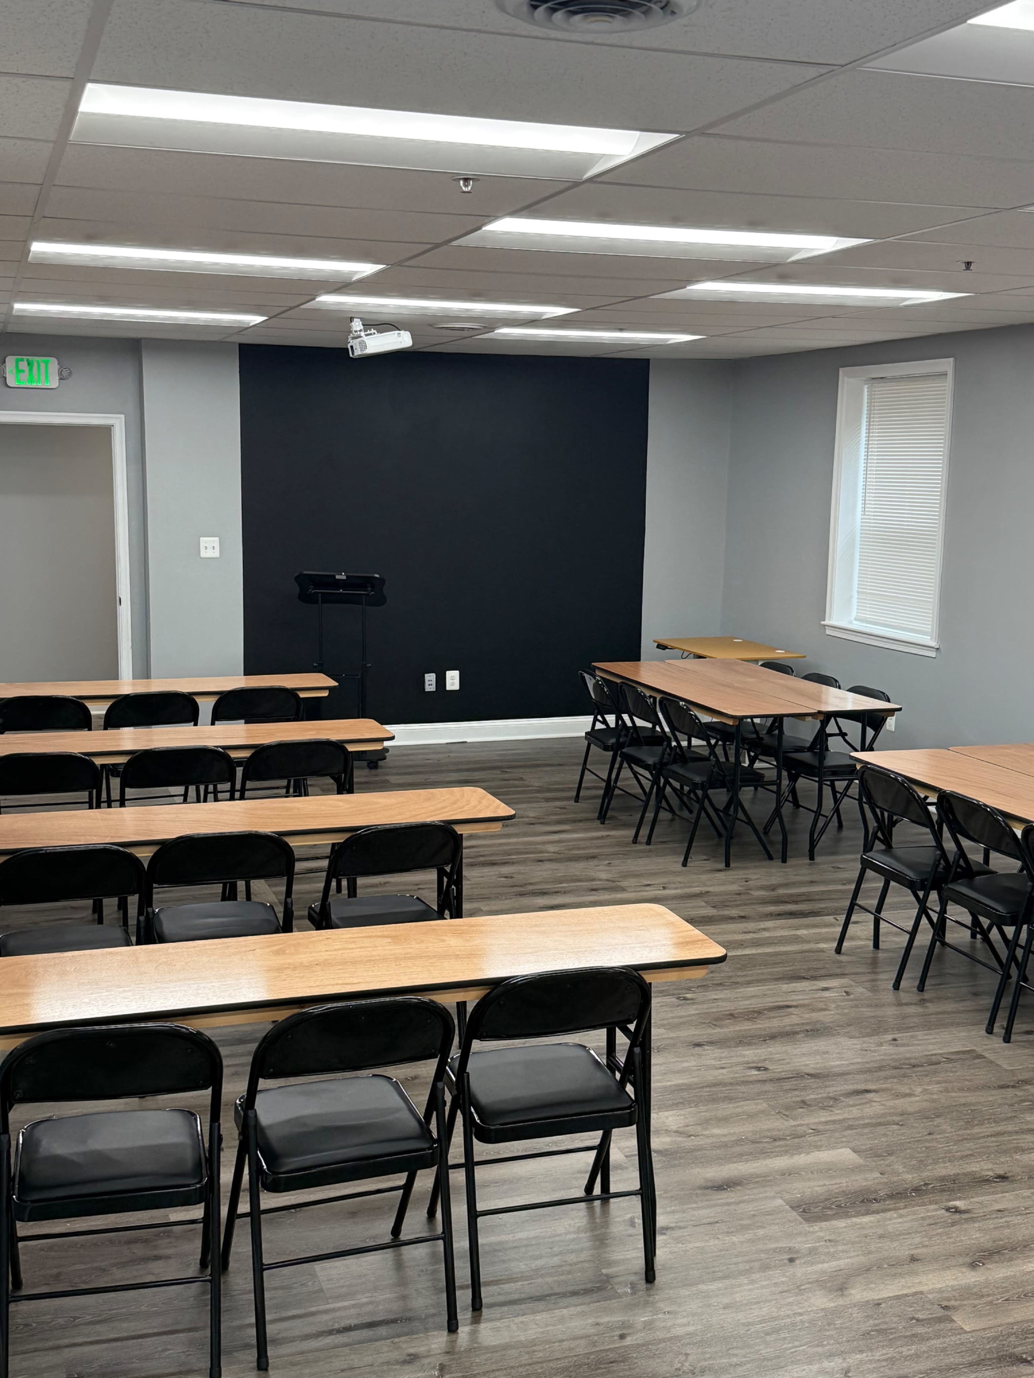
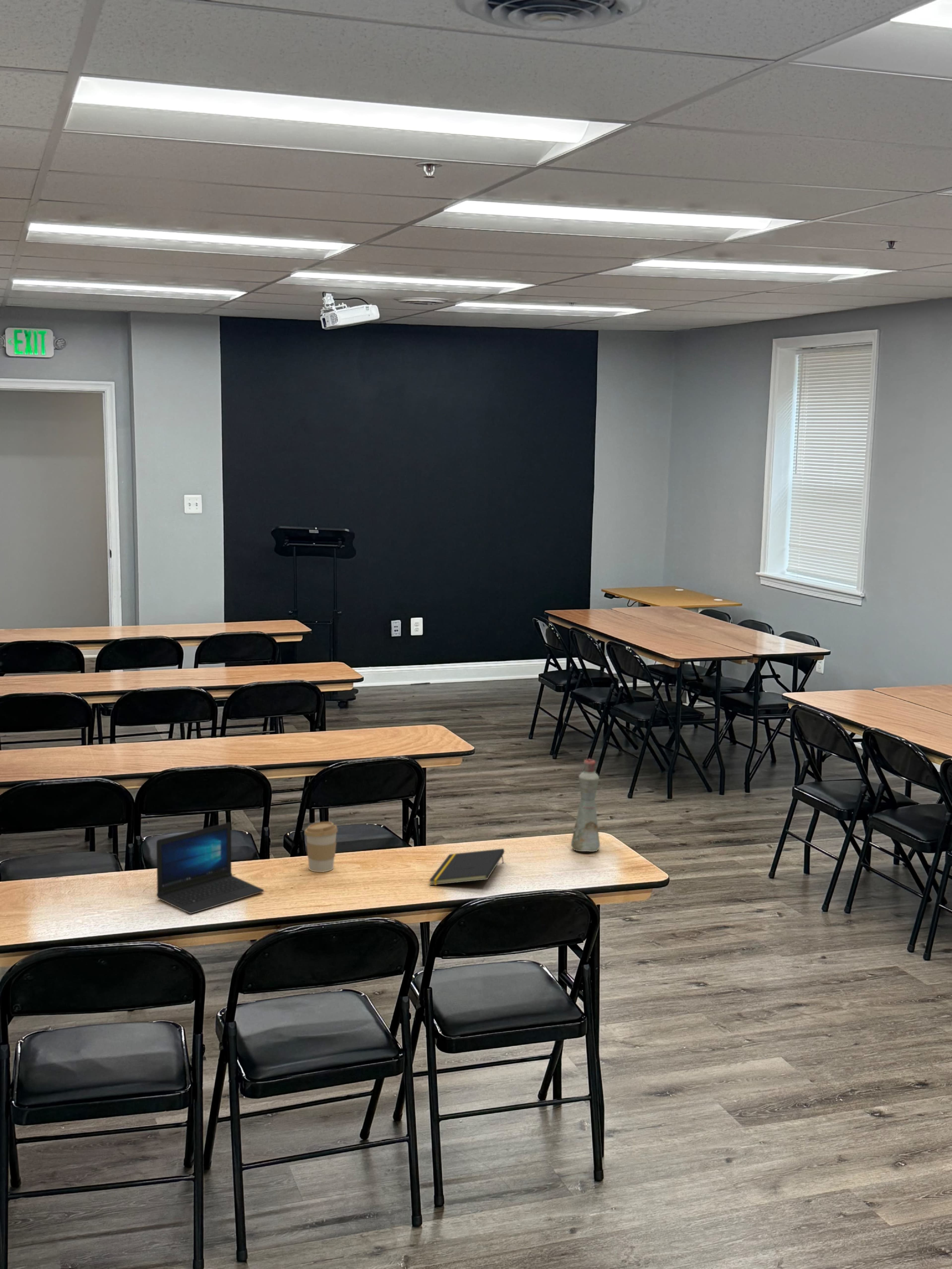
+ bottle [571,758,600,852]
+ laptop [156,822,264,914]
+ coffee cup [304,822,338,872]
+ notepad [429,848,505,885]
